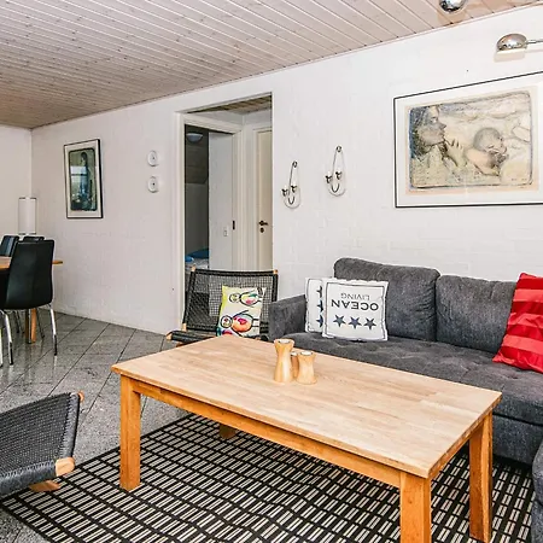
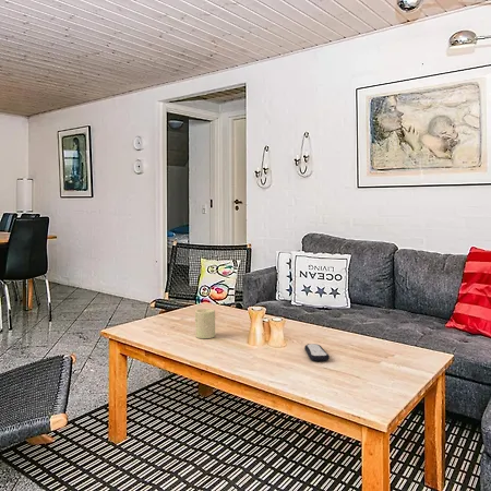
+ remote control [303,343,331,362]
+ candle [194,308,216,339]
